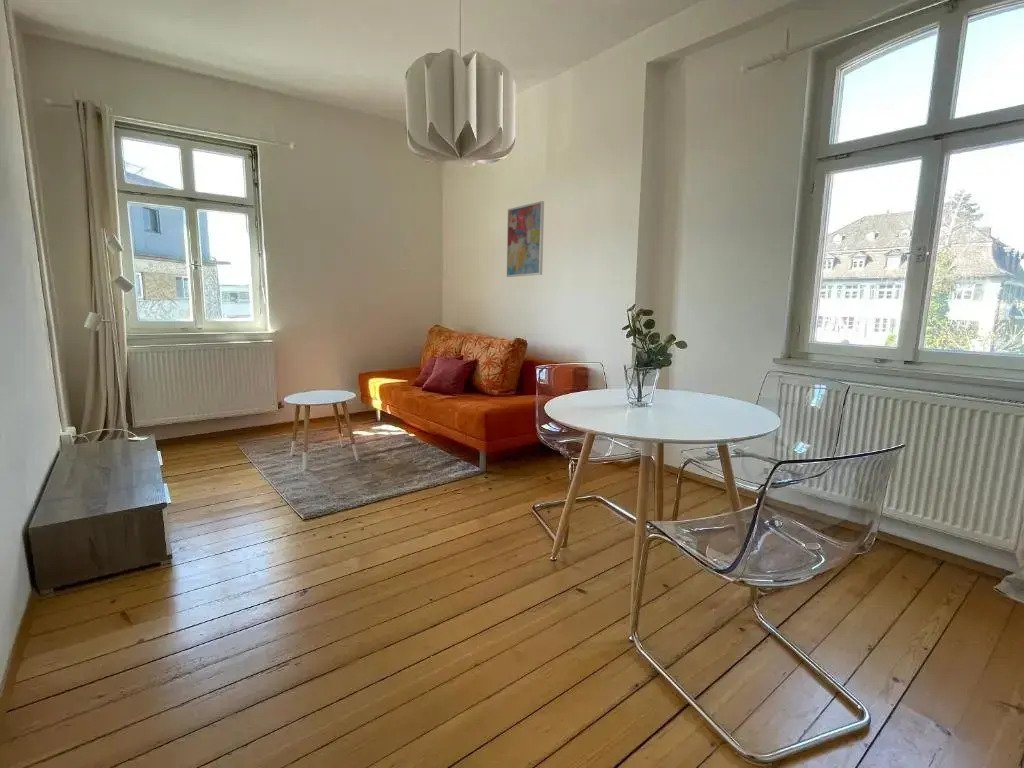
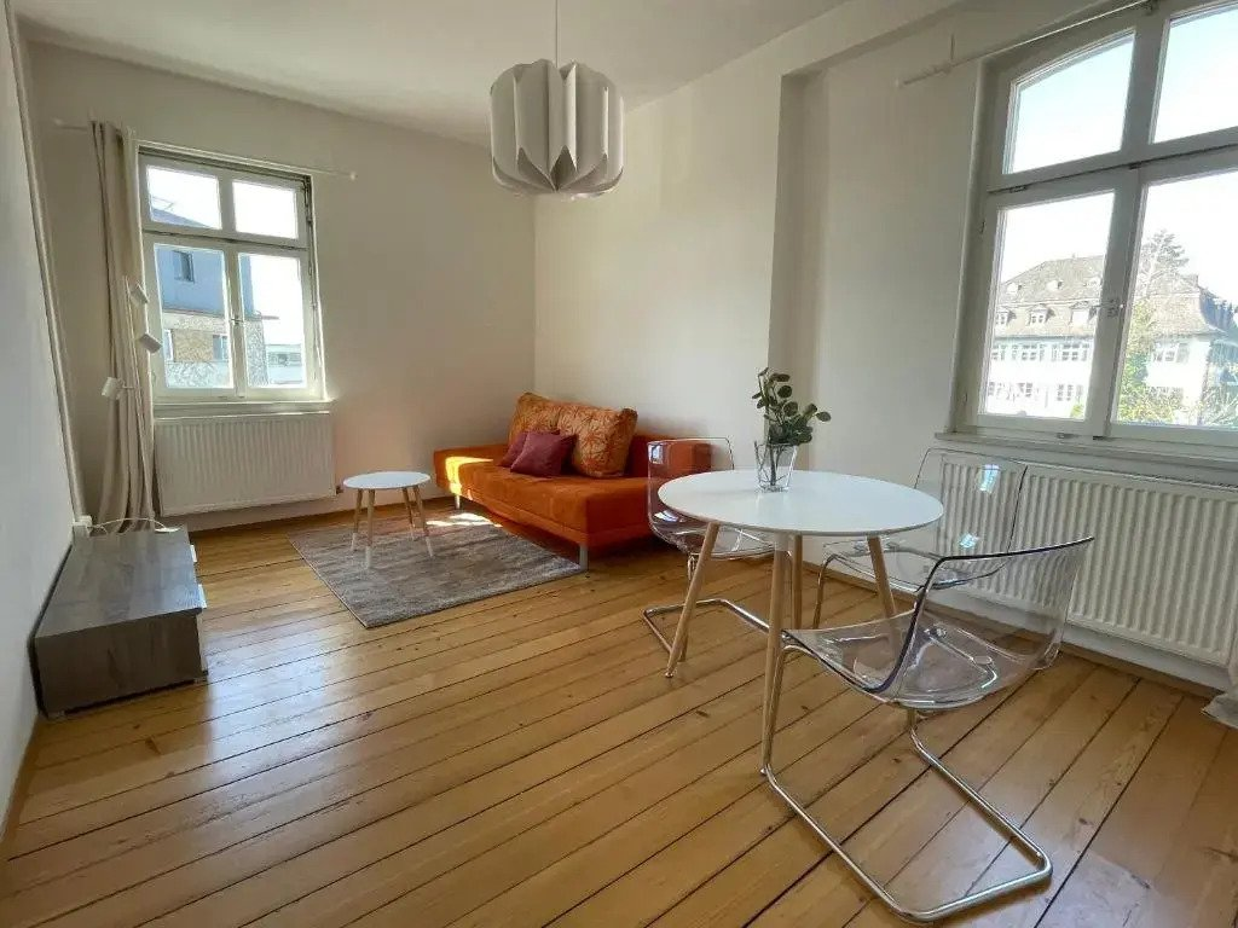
- wall art [506,200,545,278]
